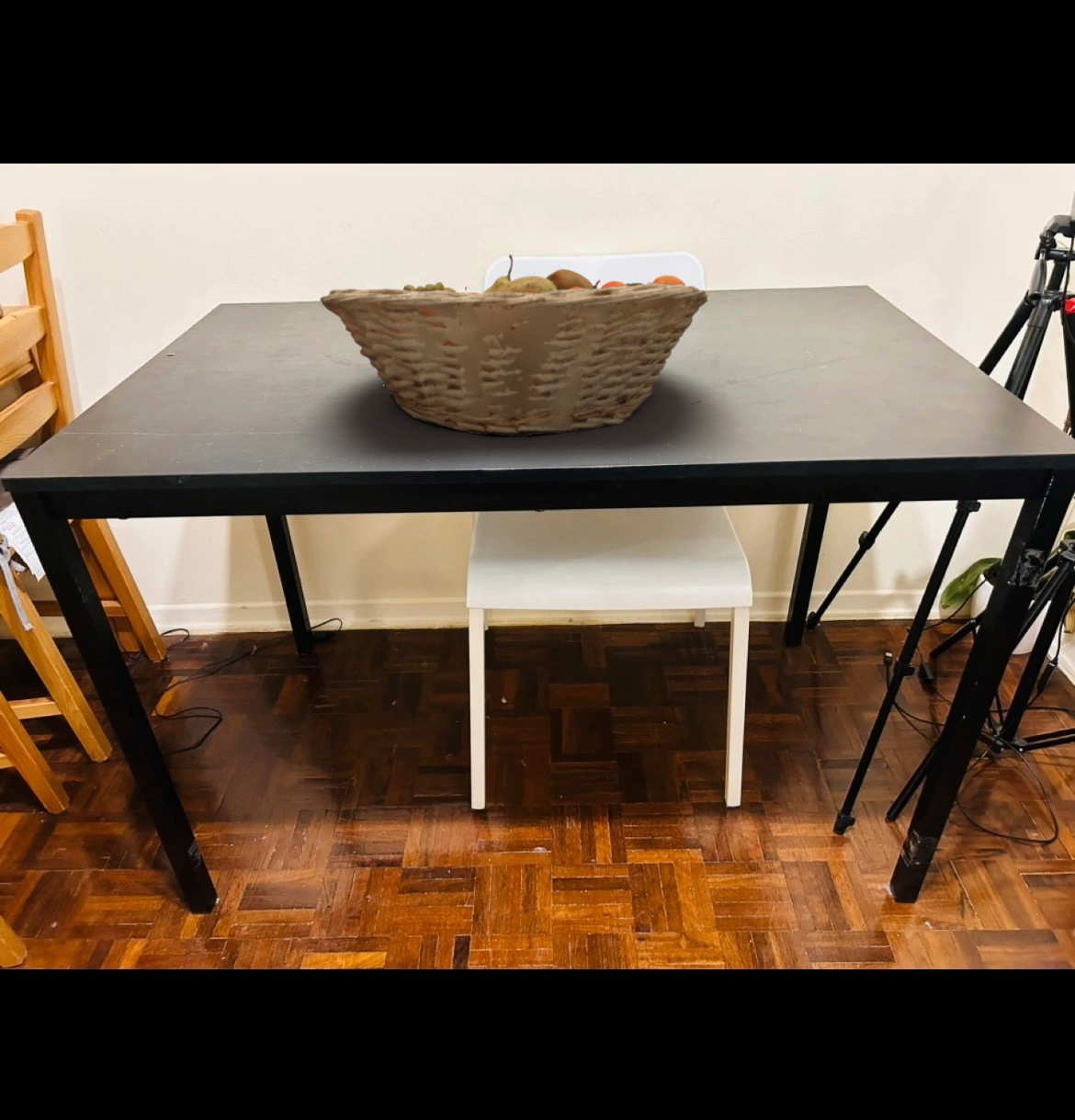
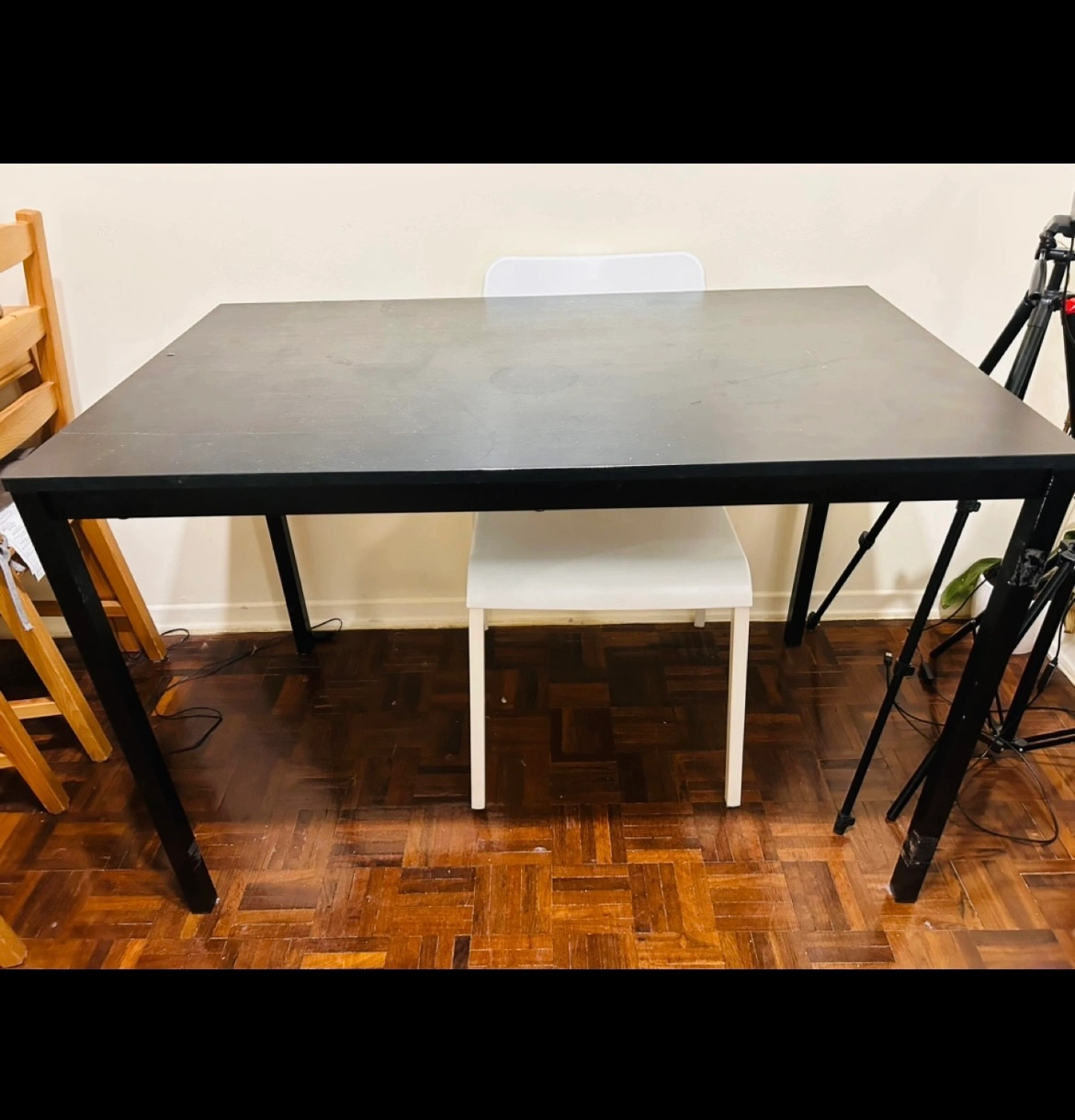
- fruit basket [319,254,709,438]
